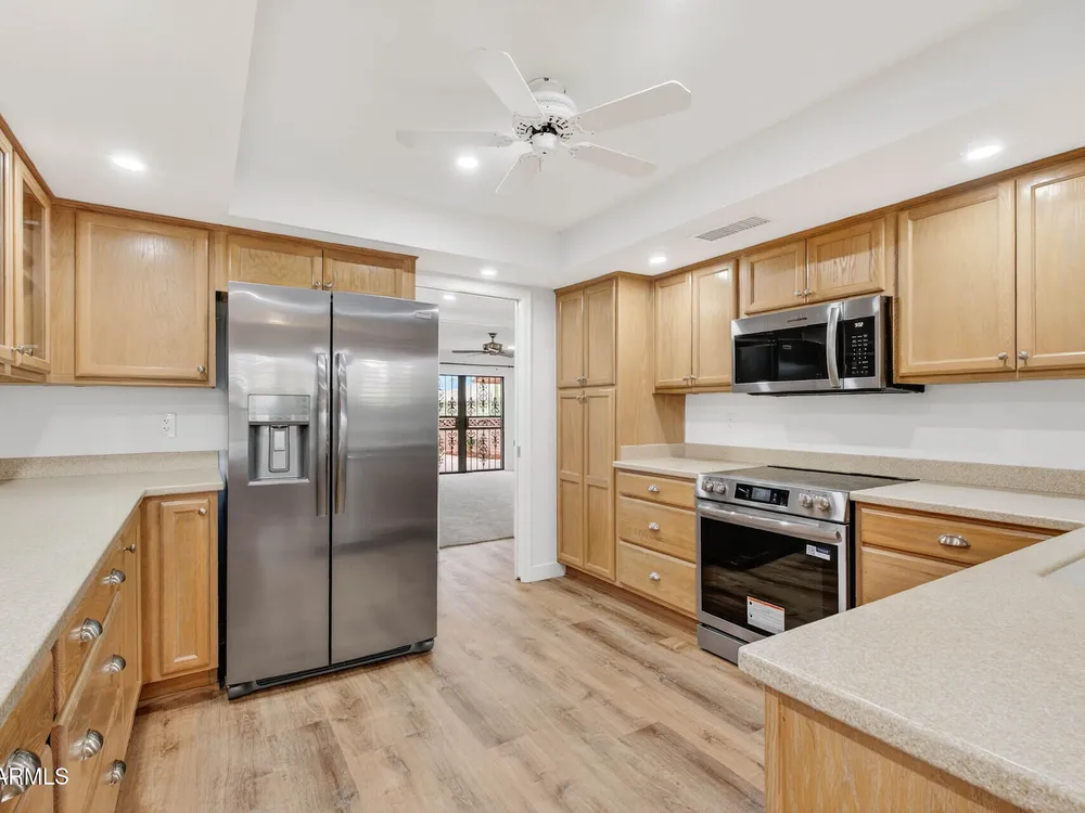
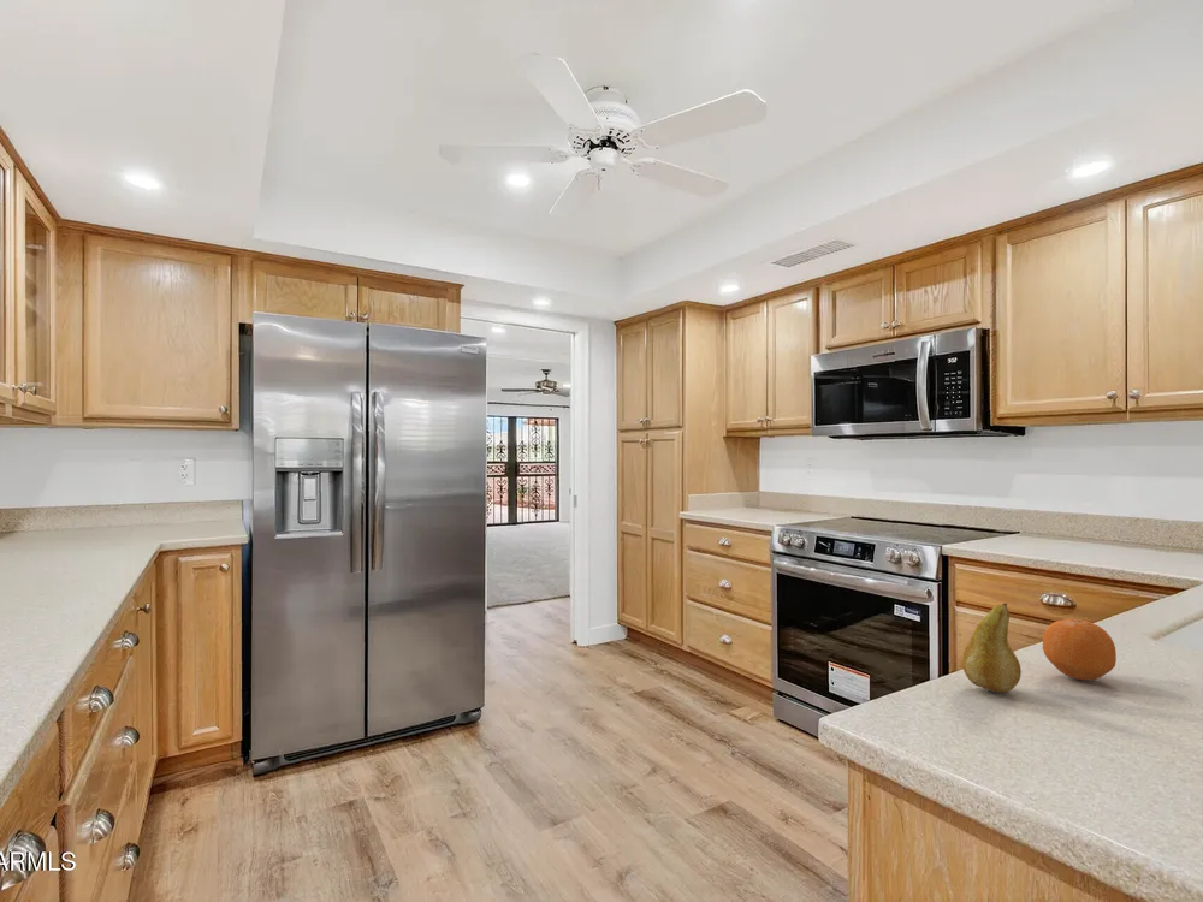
+ fruit [961,603,1023,694]
+ fruit [1042,618,1118,681]
